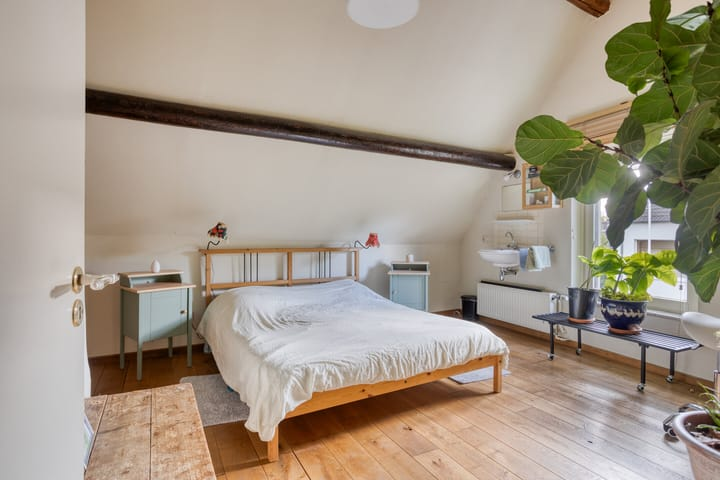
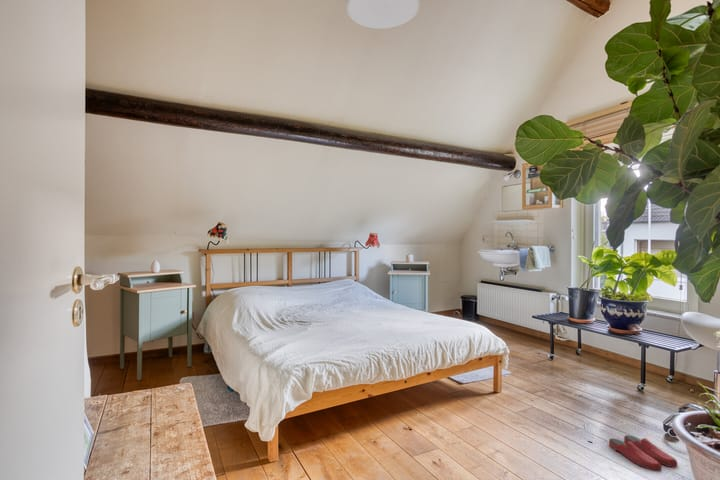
+ slippers [608,434,678,472]
